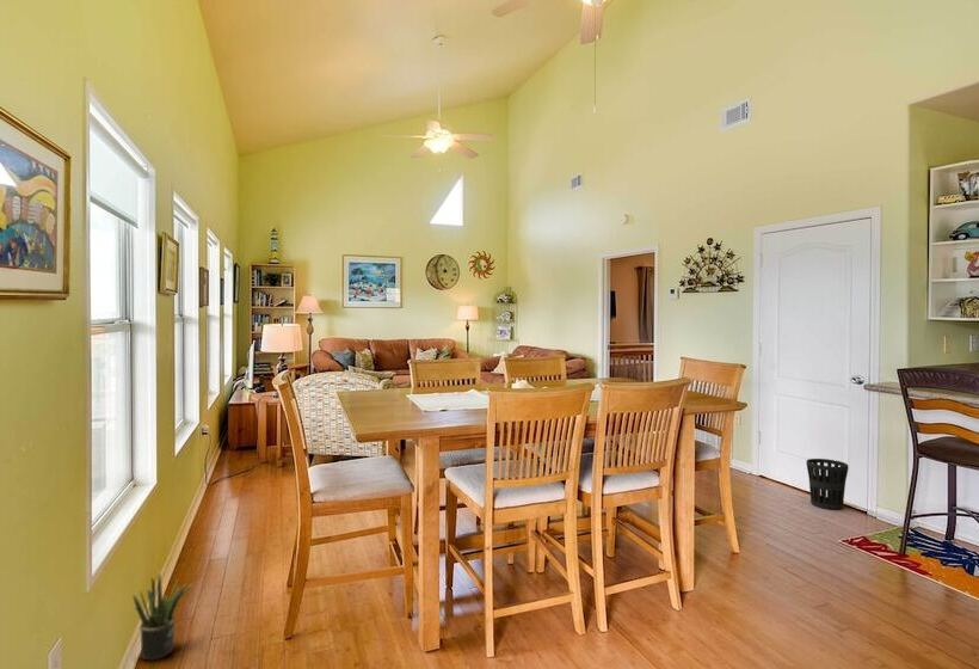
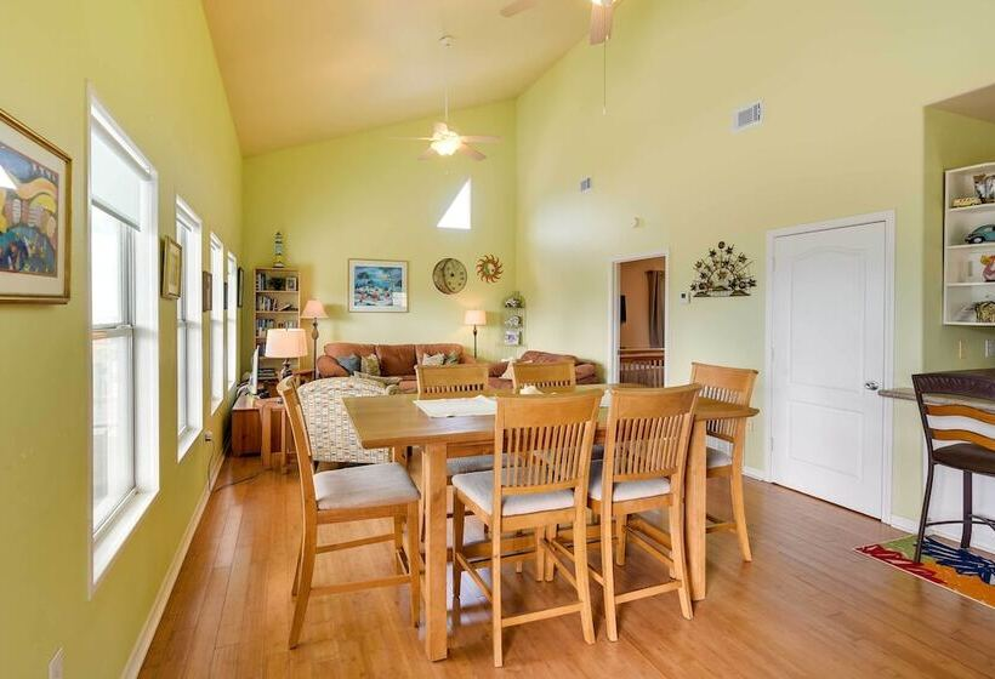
- wastebasket [805,458,850,511]
- potted plant [131,571,193,661]
